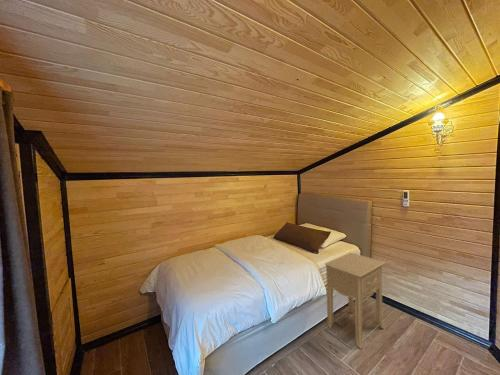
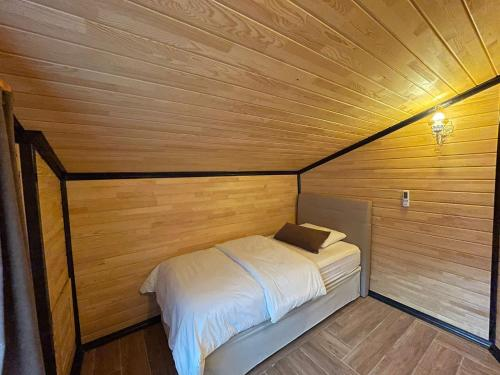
- nightstand [324,251,386,350]
